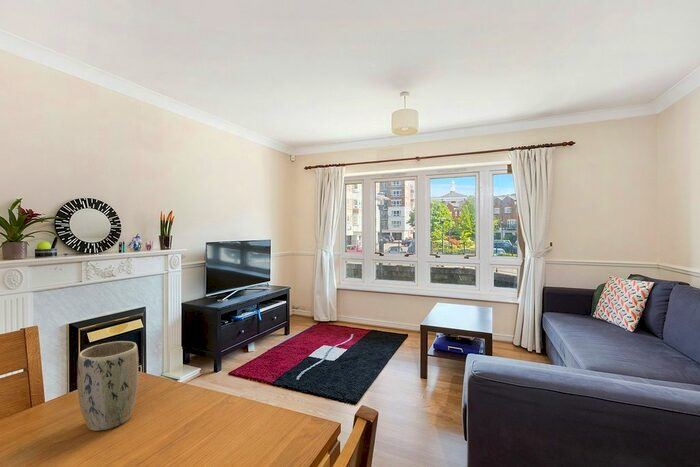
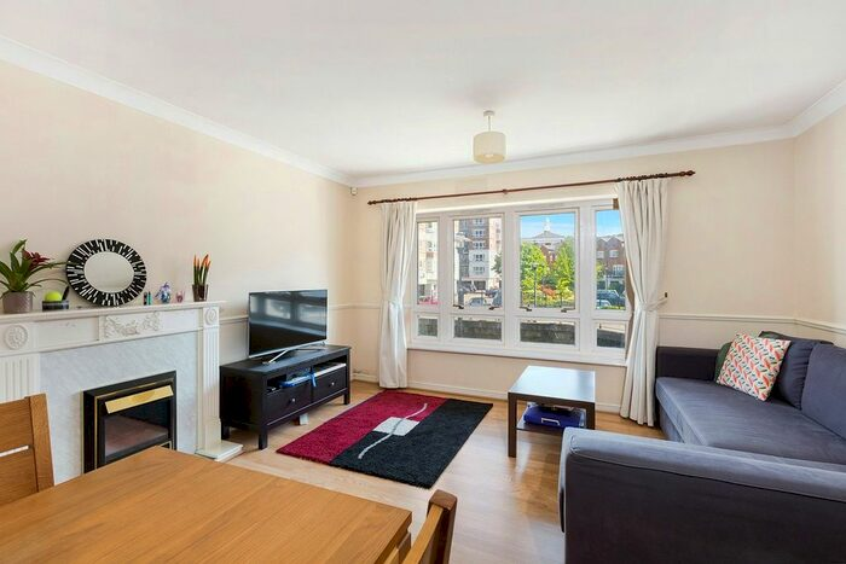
- plant pot [76,340,140,432]
